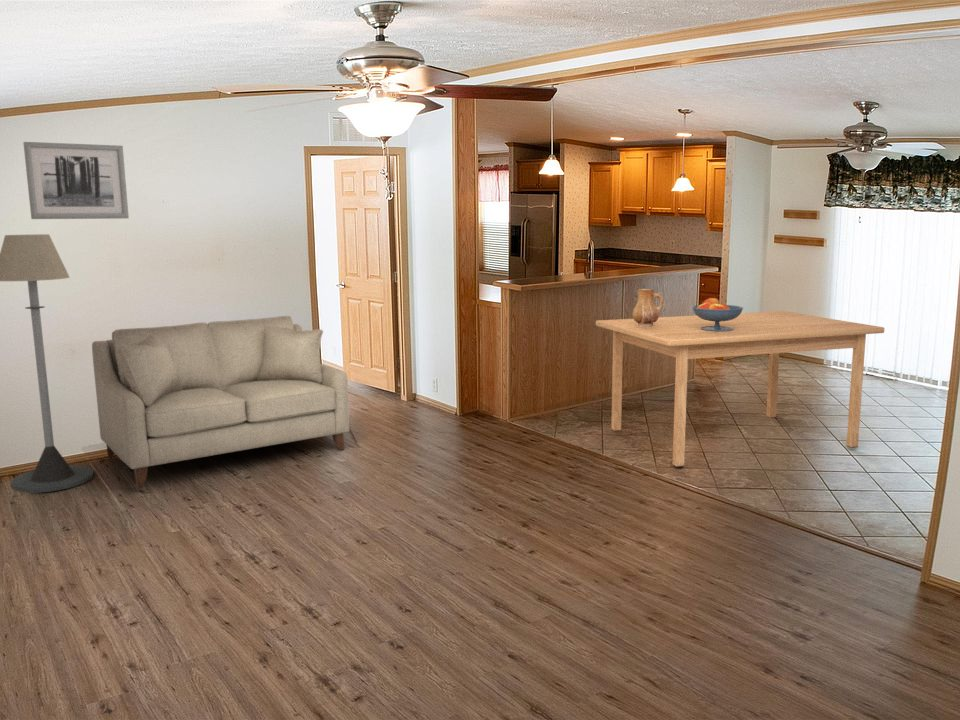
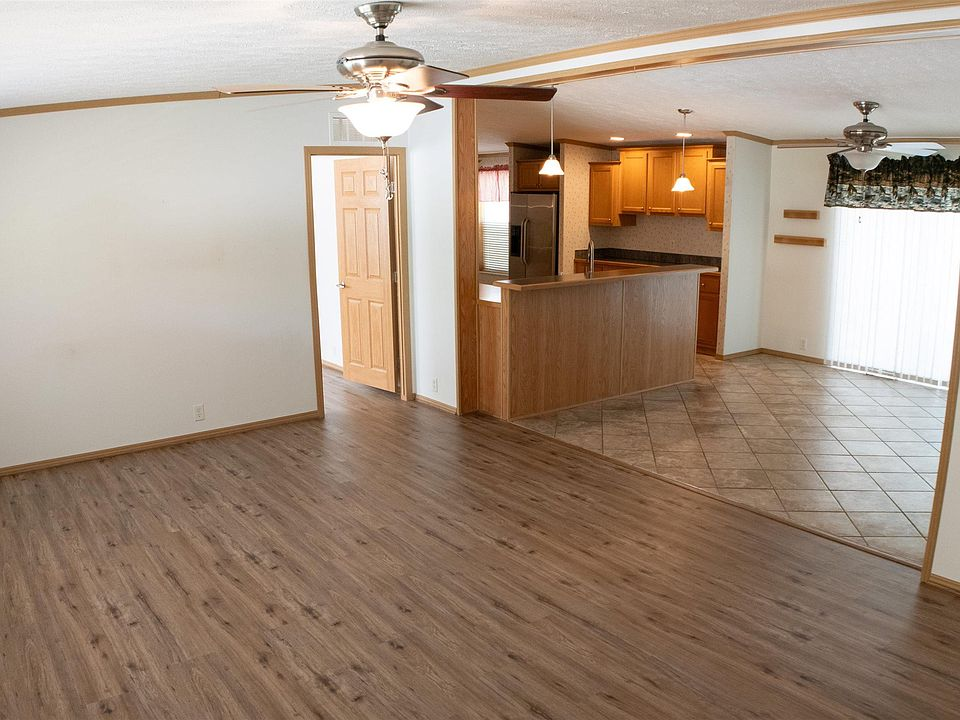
- floor lamp [0,233,95,494]
- sofa [91,315,350,489]
- wall art [22,141,130,220]
- ceramic pitcher [631,288,664,327]
- fruit bowl [691,297,744,331]
- table [595,310,885,468]
